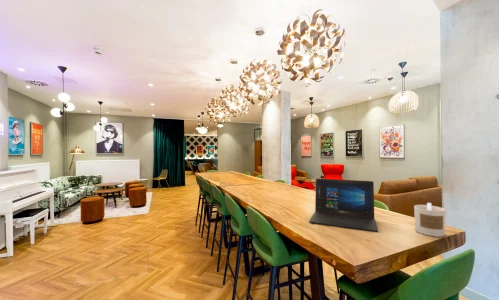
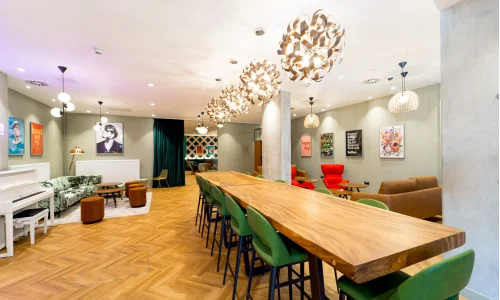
- candle [413,202,446,238]
- laptop [308,178,379,232]
